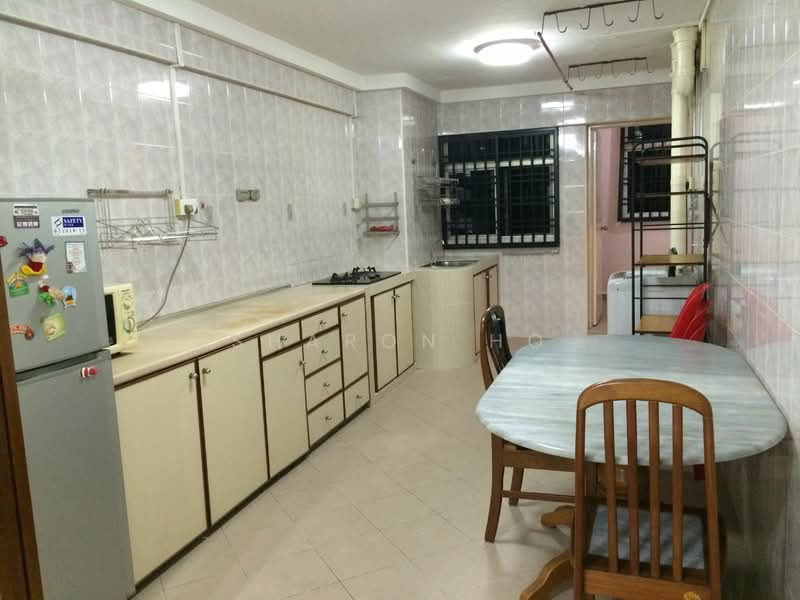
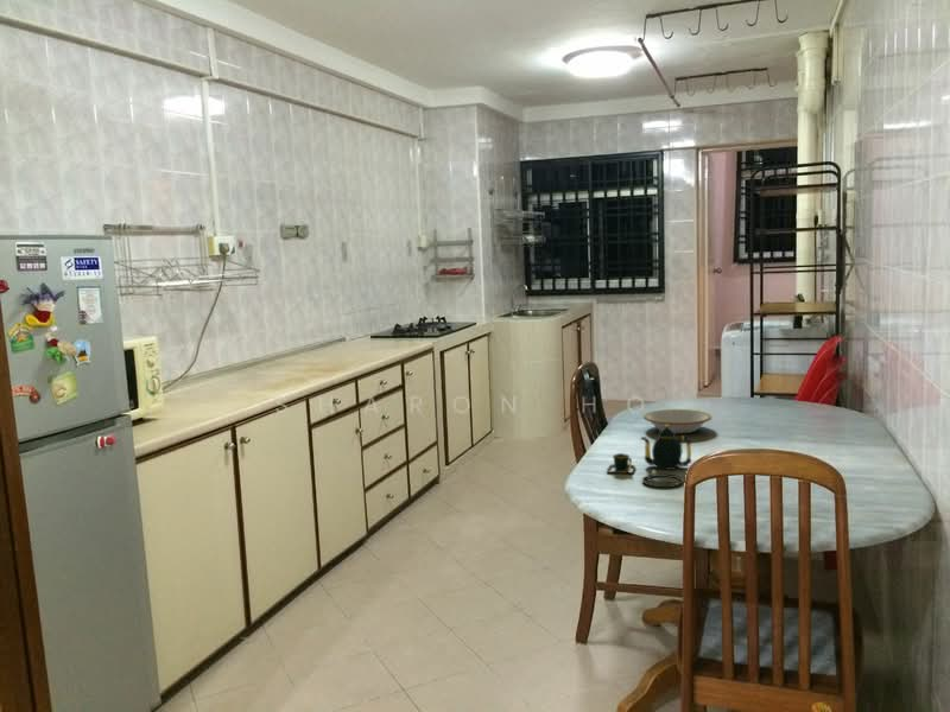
+ bowl [642,408,712,434]
+ teapot [606,425,692,489]
